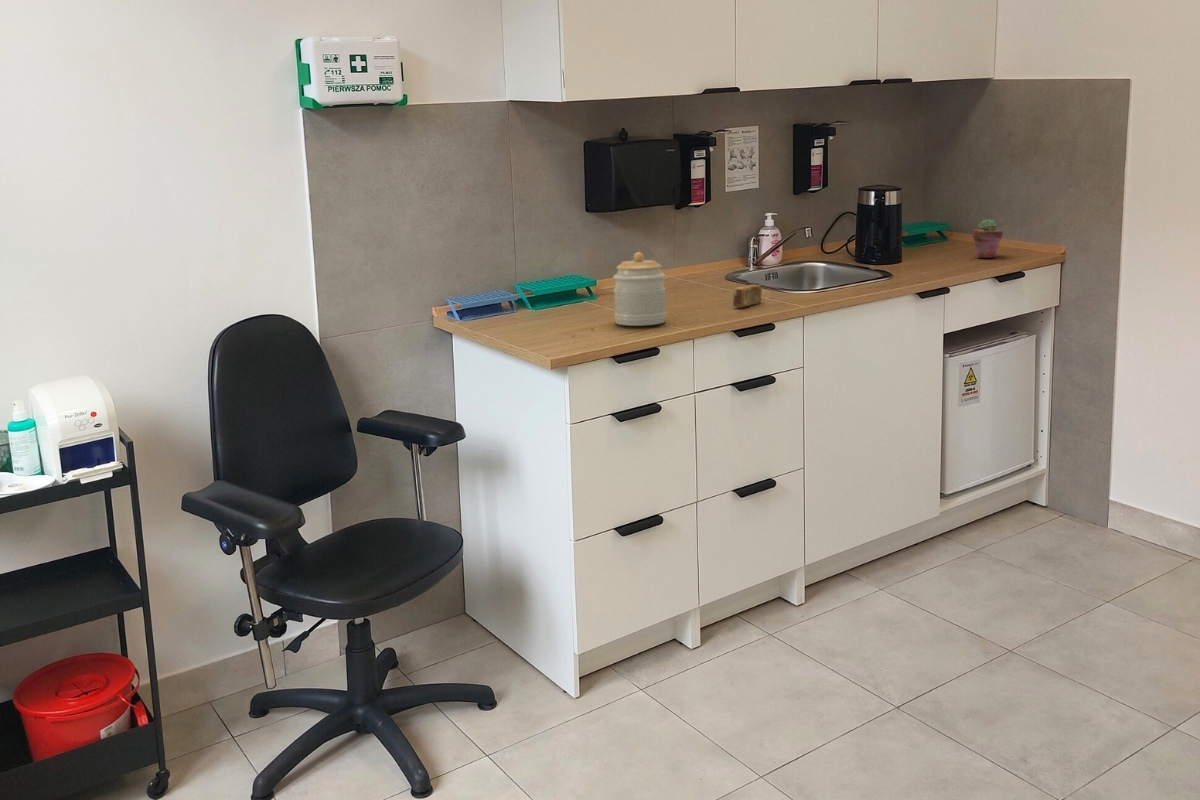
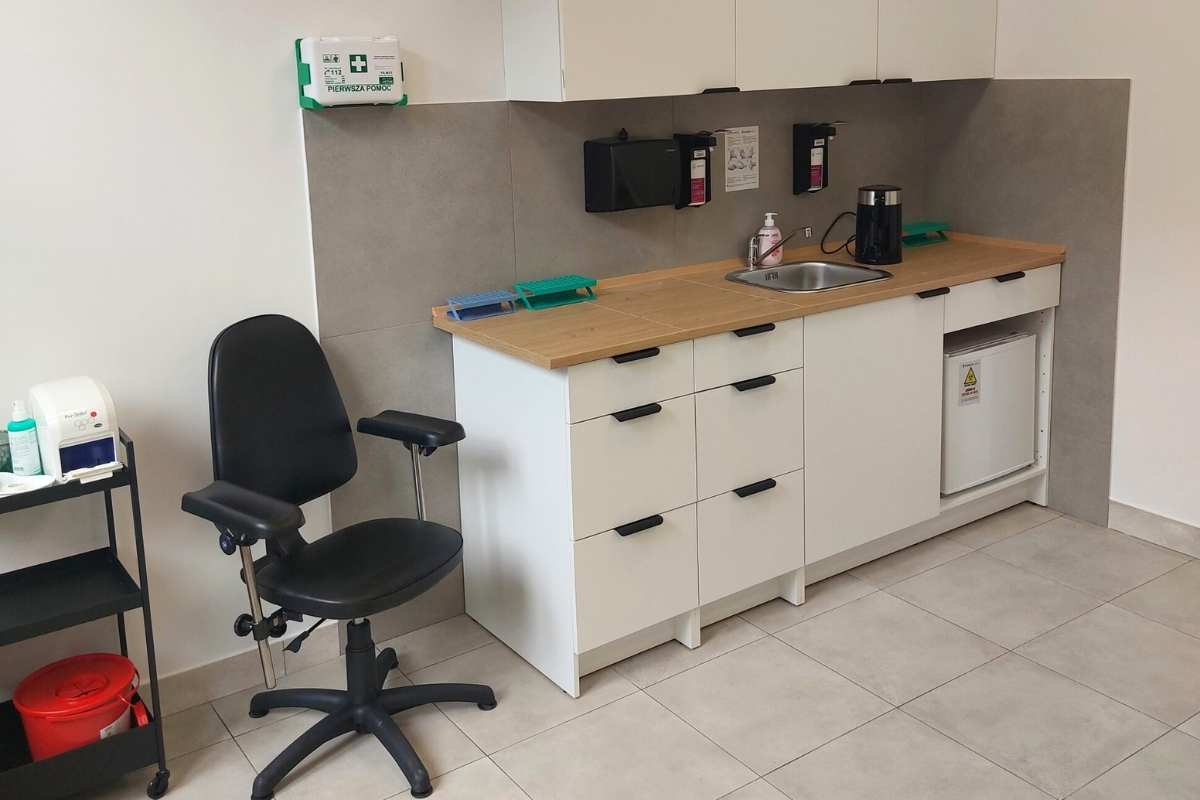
- potted succulent [971,218,1004,259]
- jar [612,251,667,327]
- soap bar [732,284,763,308]
